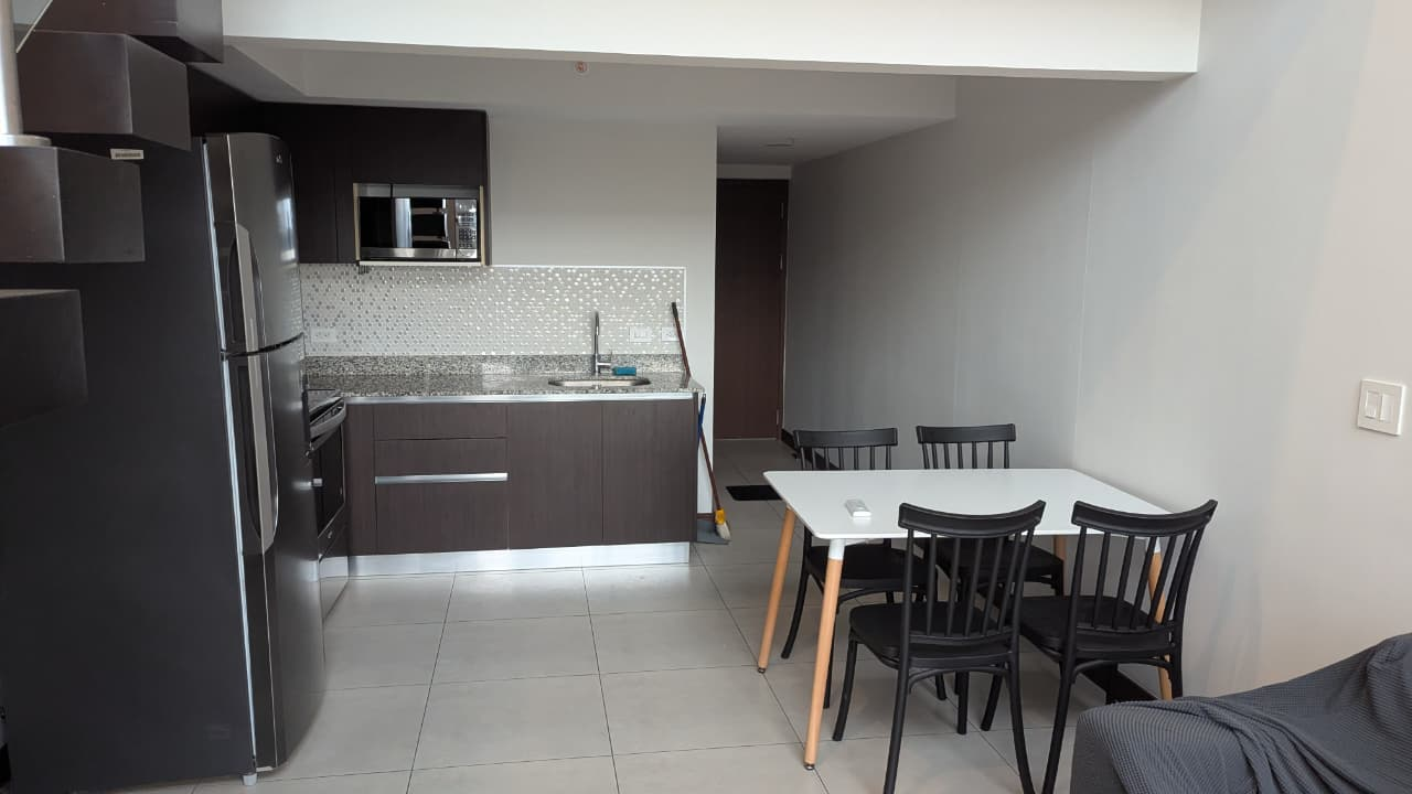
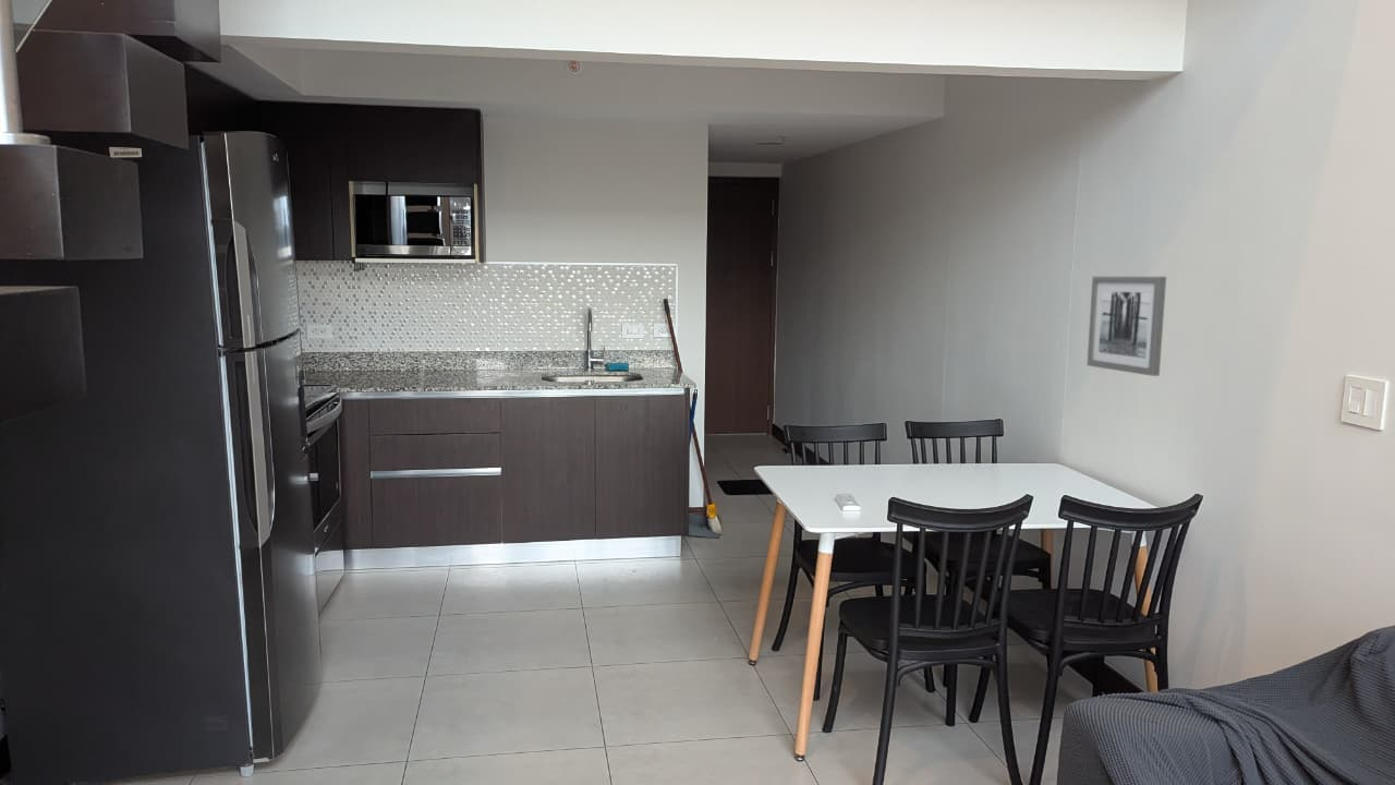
+ wall art [1085,276,1167,377]
